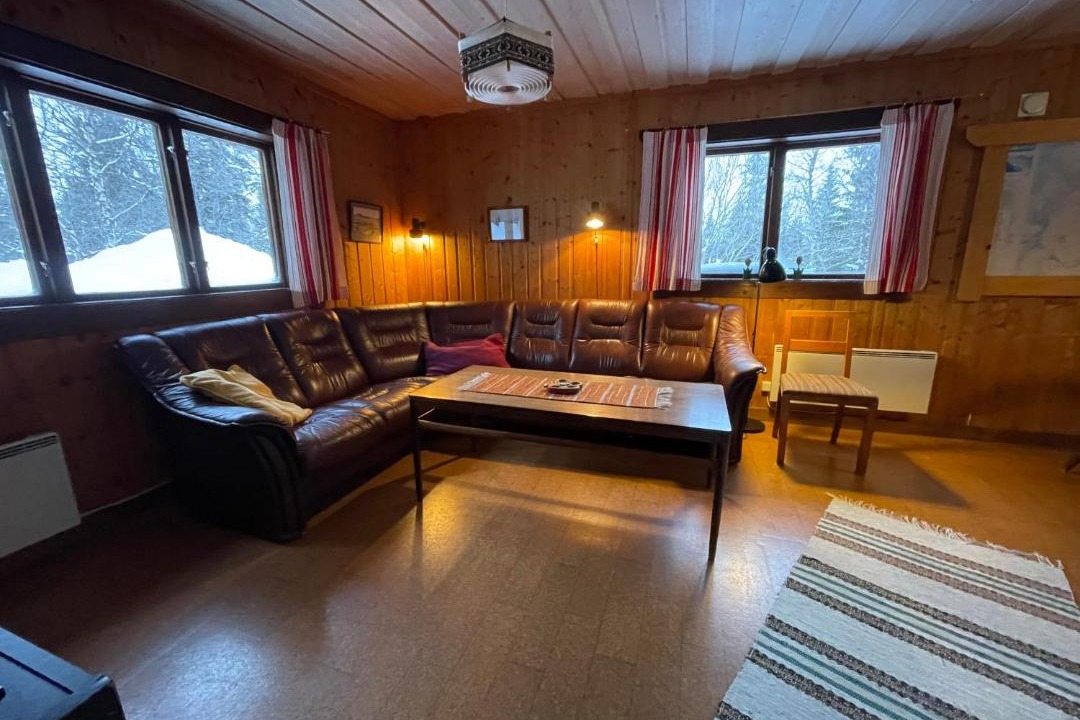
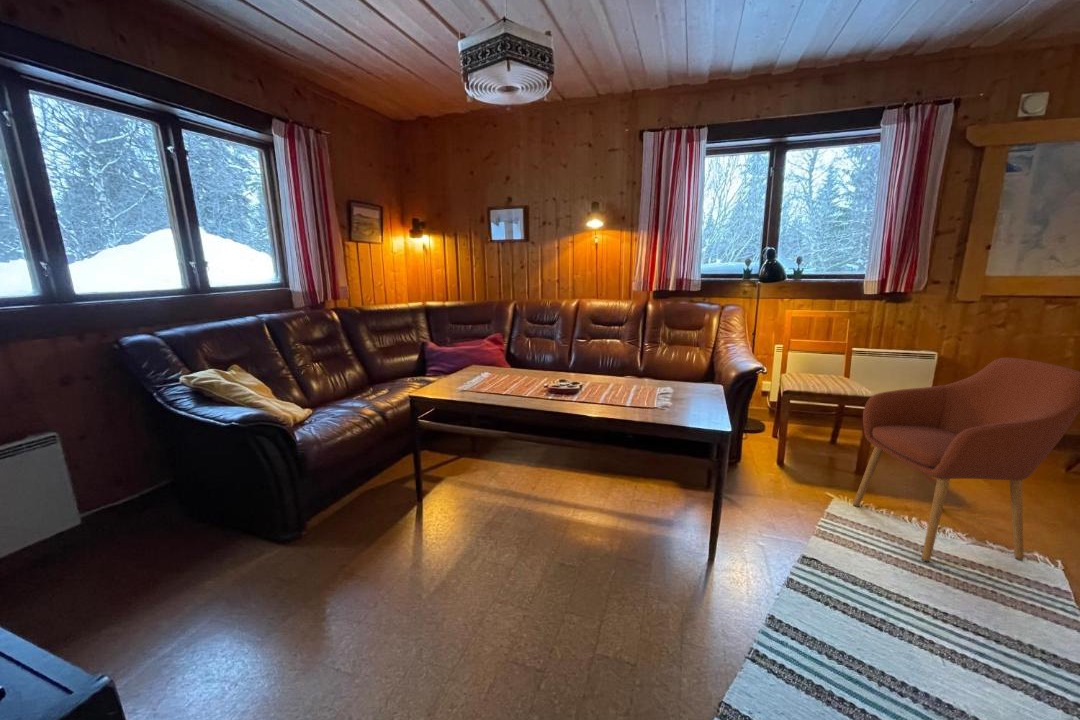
+ armchair [852,357,1080,563]
